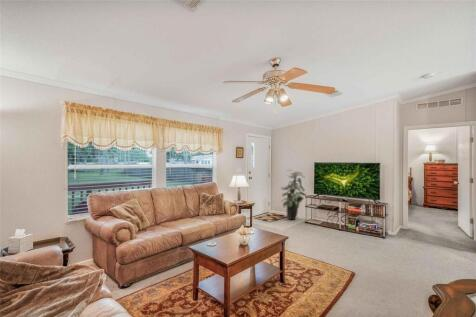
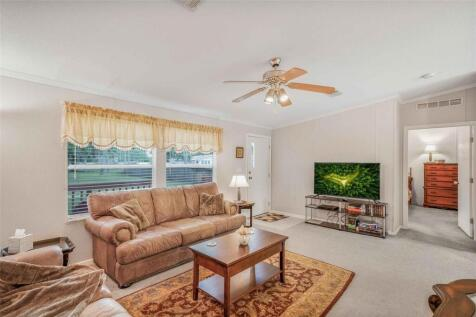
- indoor plant [280,169,308,221]
